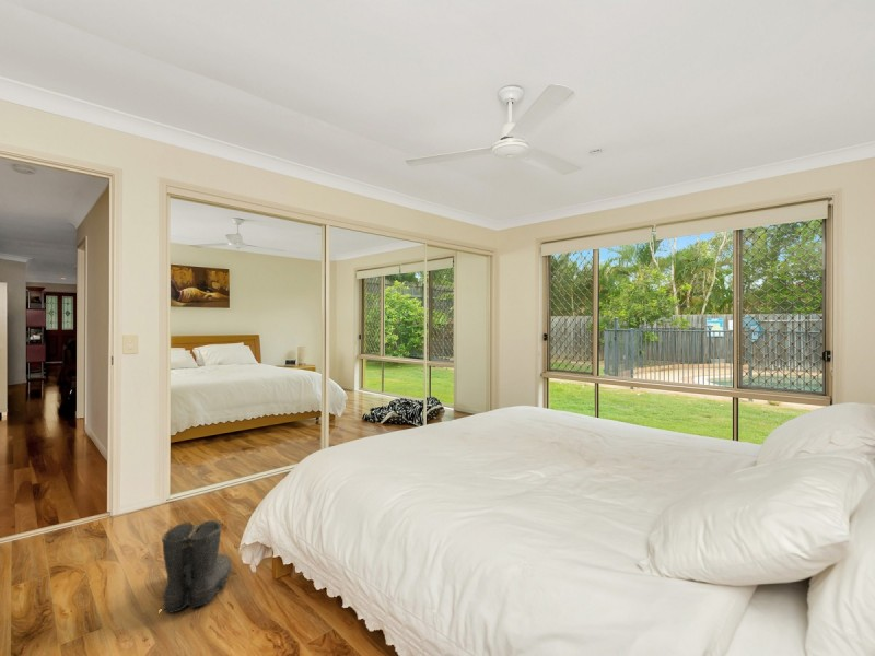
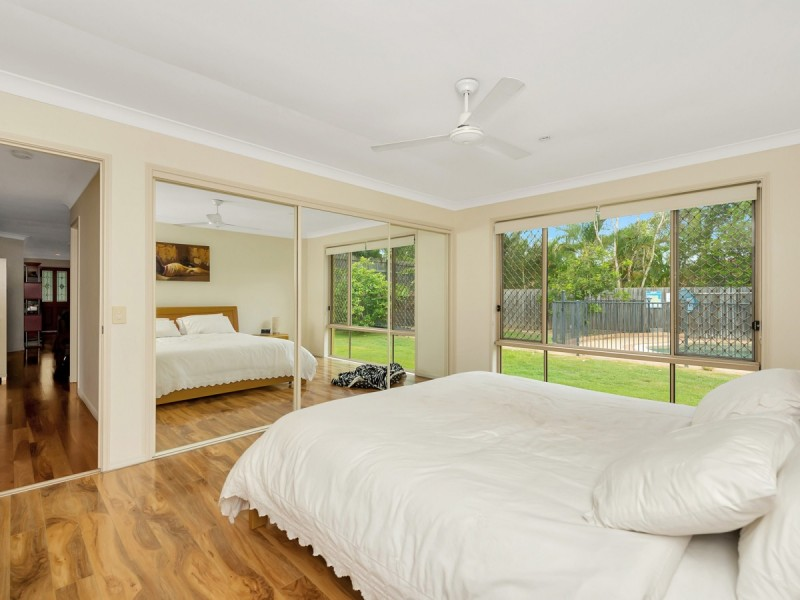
- boots [160,519,232,614]
